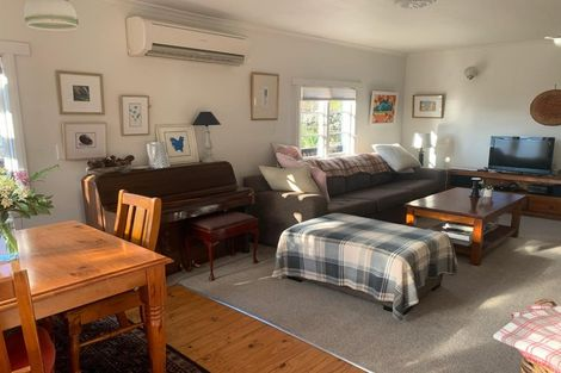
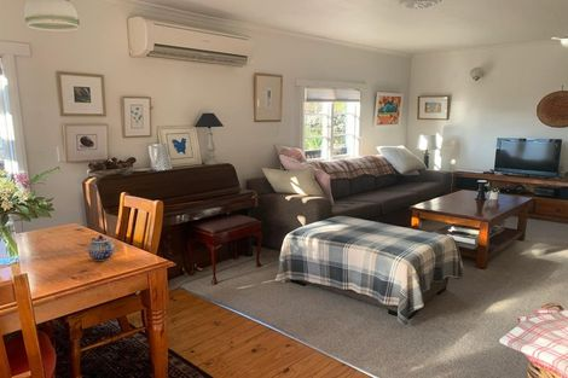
+ teapot [87,234,115,262]
